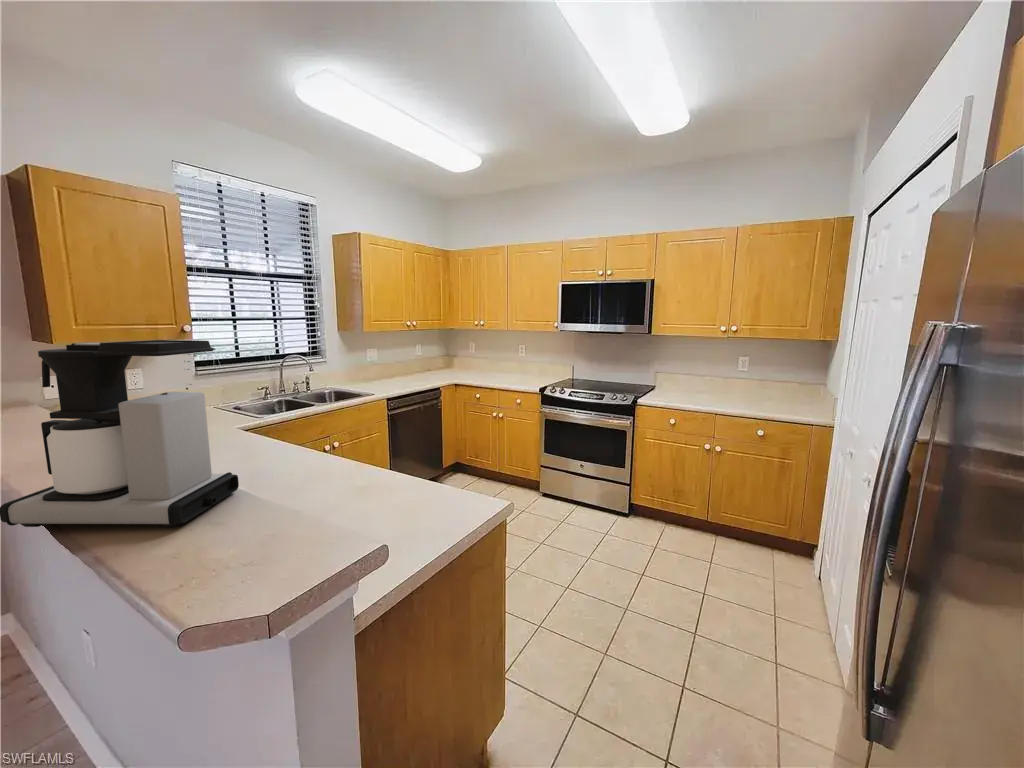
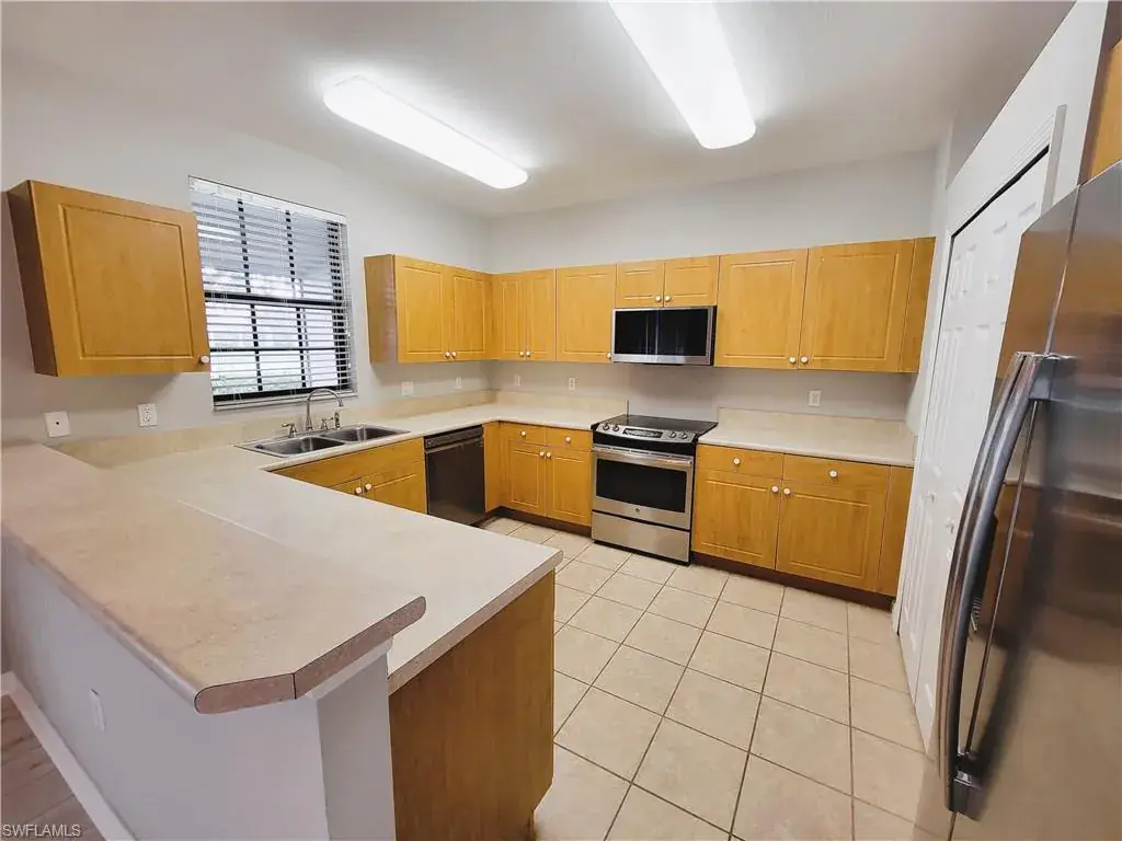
- coffee maker [0,339,240,528]
